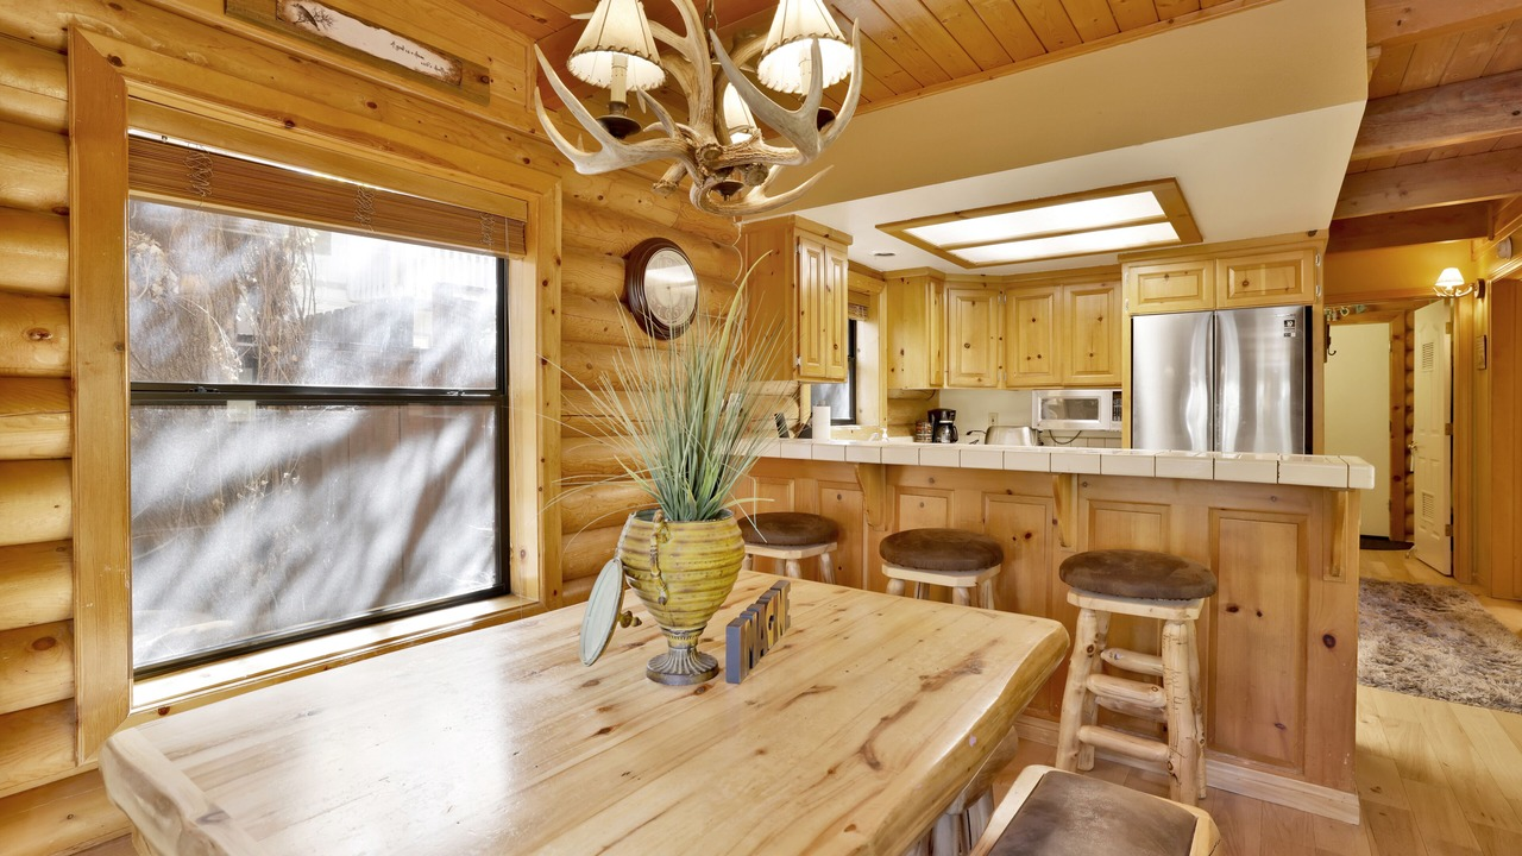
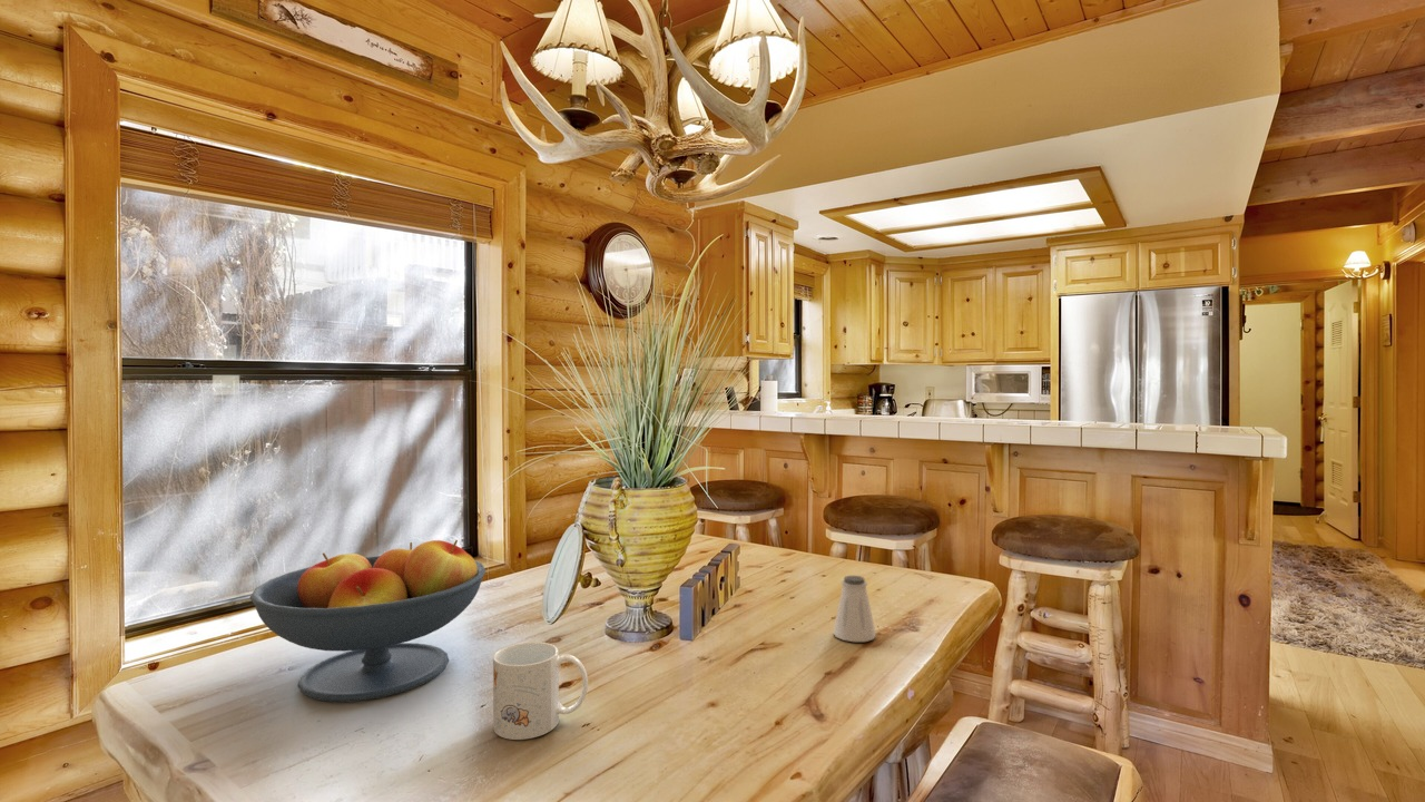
+ mug [492,640,589,741]
+ saltshaker [833,575,877,643]
+ fruit bowl [249,539,487,703]
